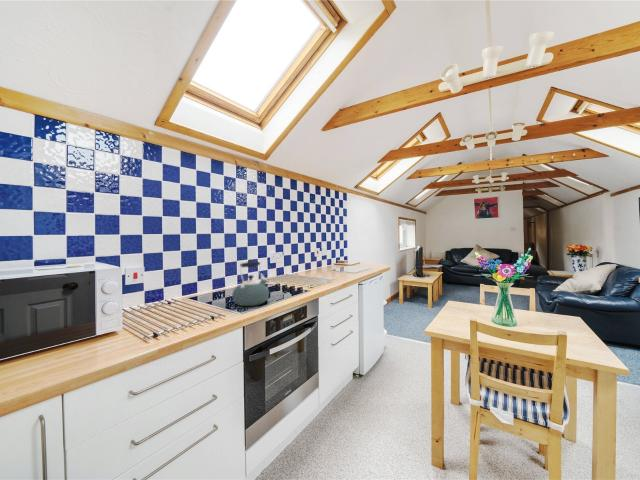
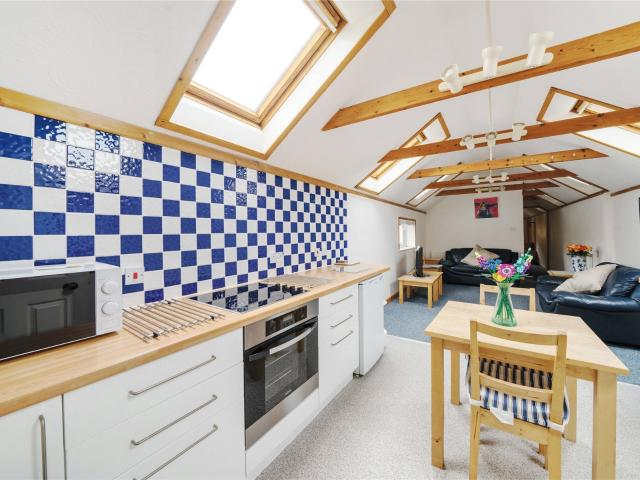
- kettle [231,261,270,307]
